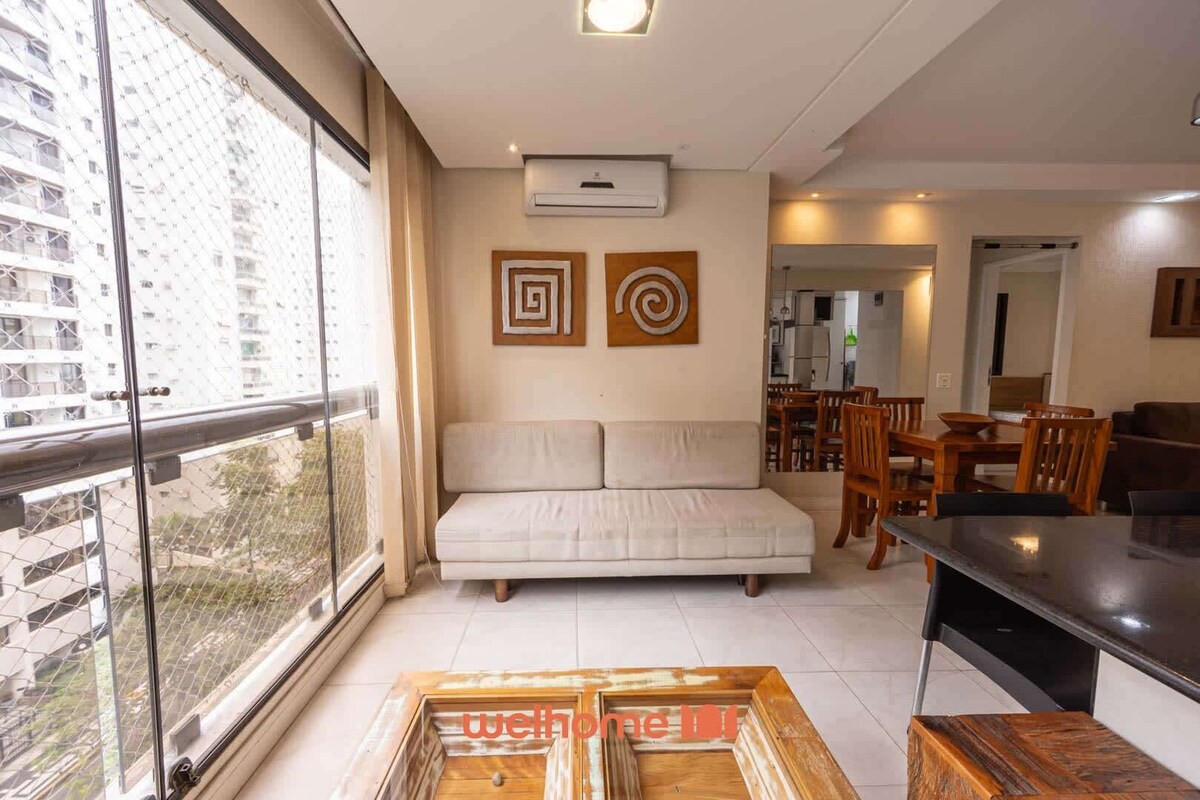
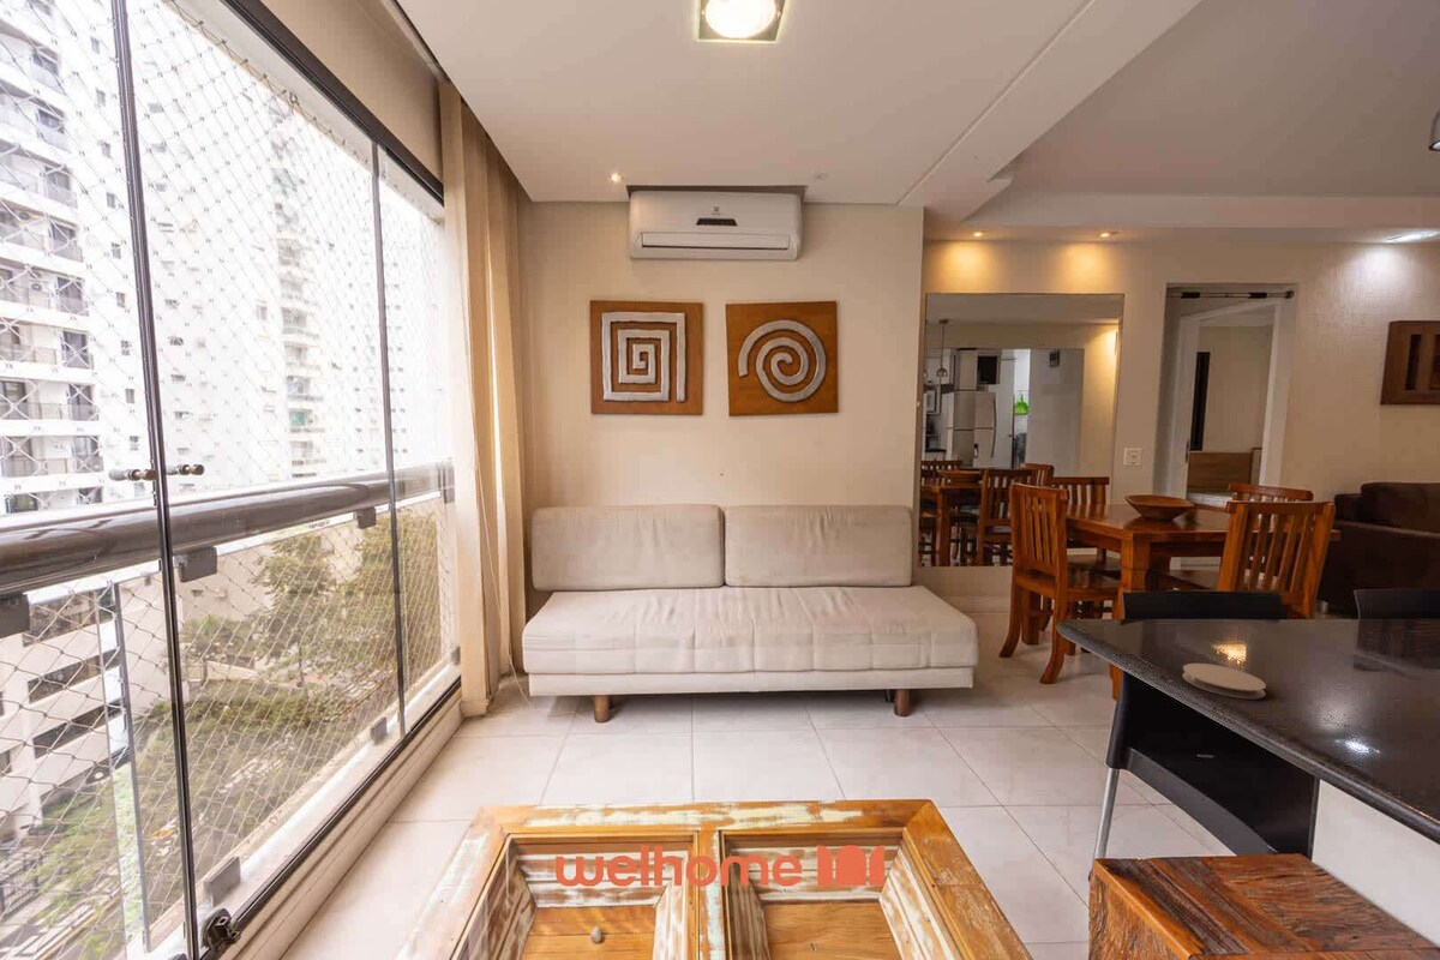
+ coaster [1181,662,1267,700]
